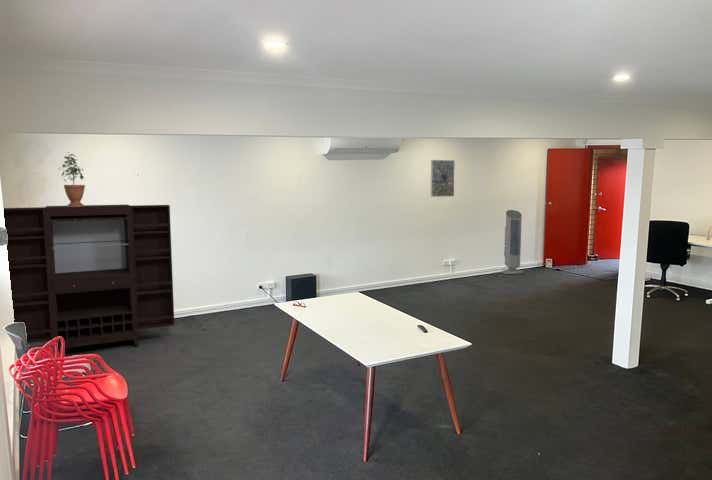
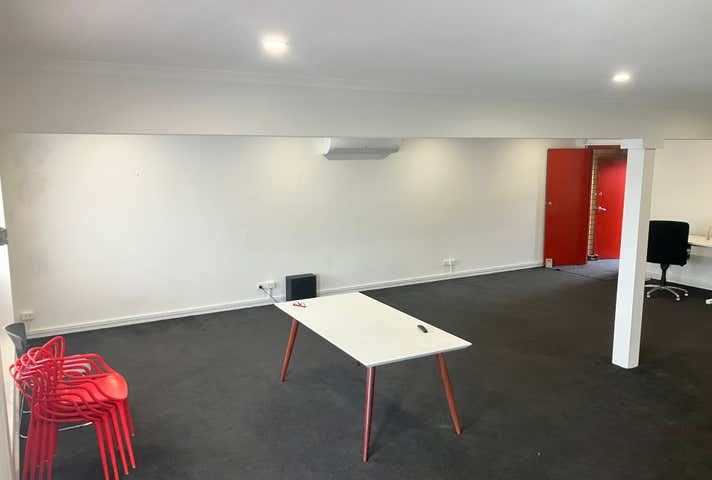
- bookshelf [3,204,175,350]
- air purifier [500,209,525,275]
- potted plant [58,151,86,207]
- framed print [430,159,456,198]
